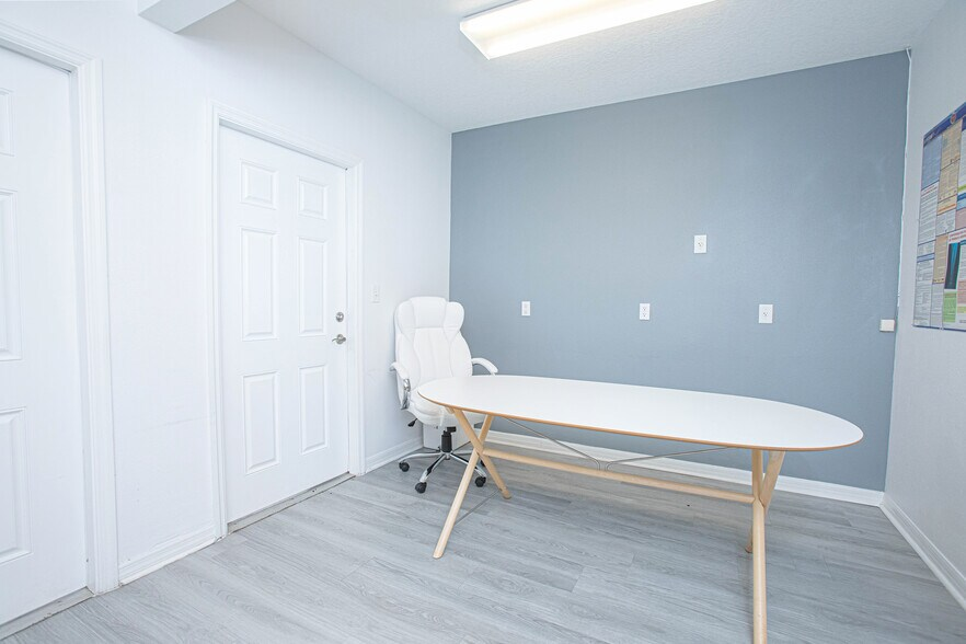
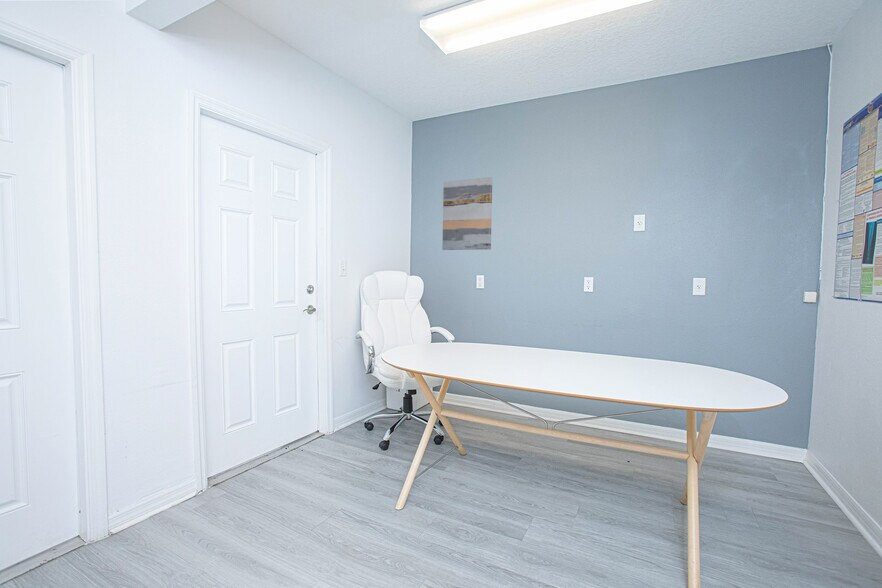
+ wall art [441,176,493,251]
